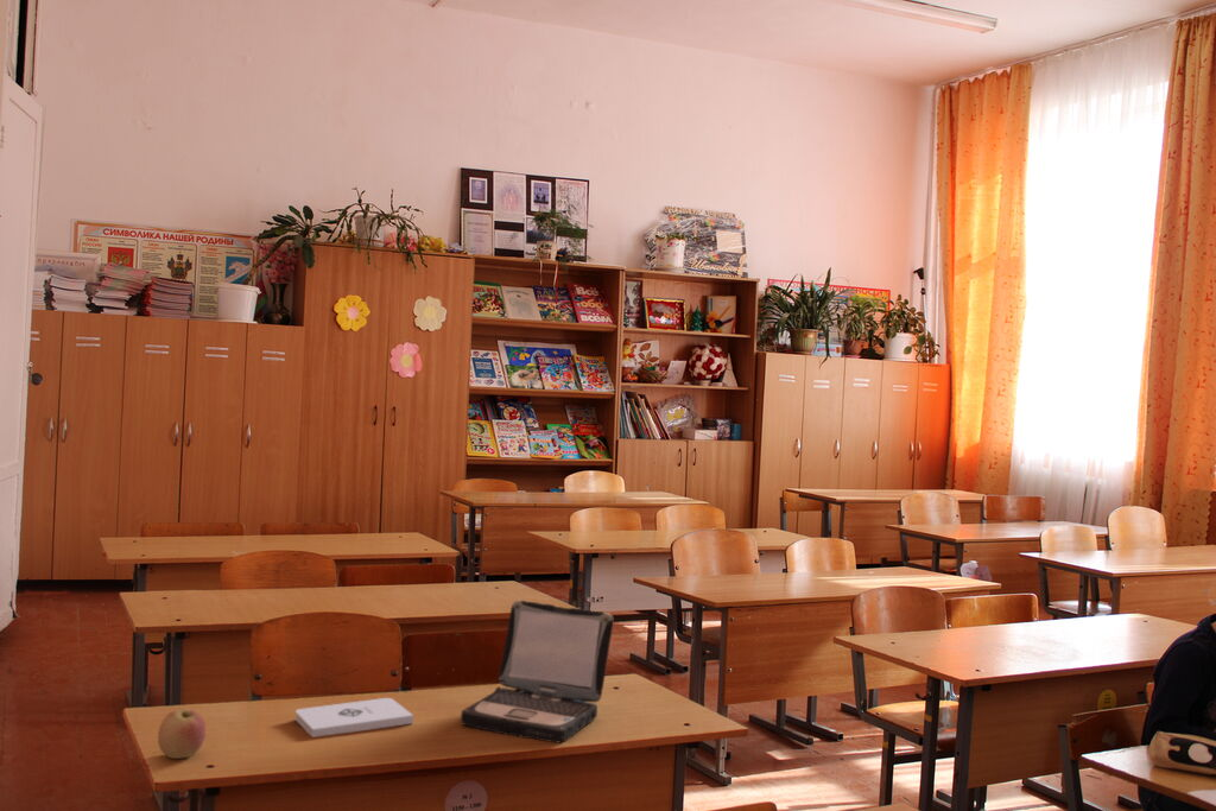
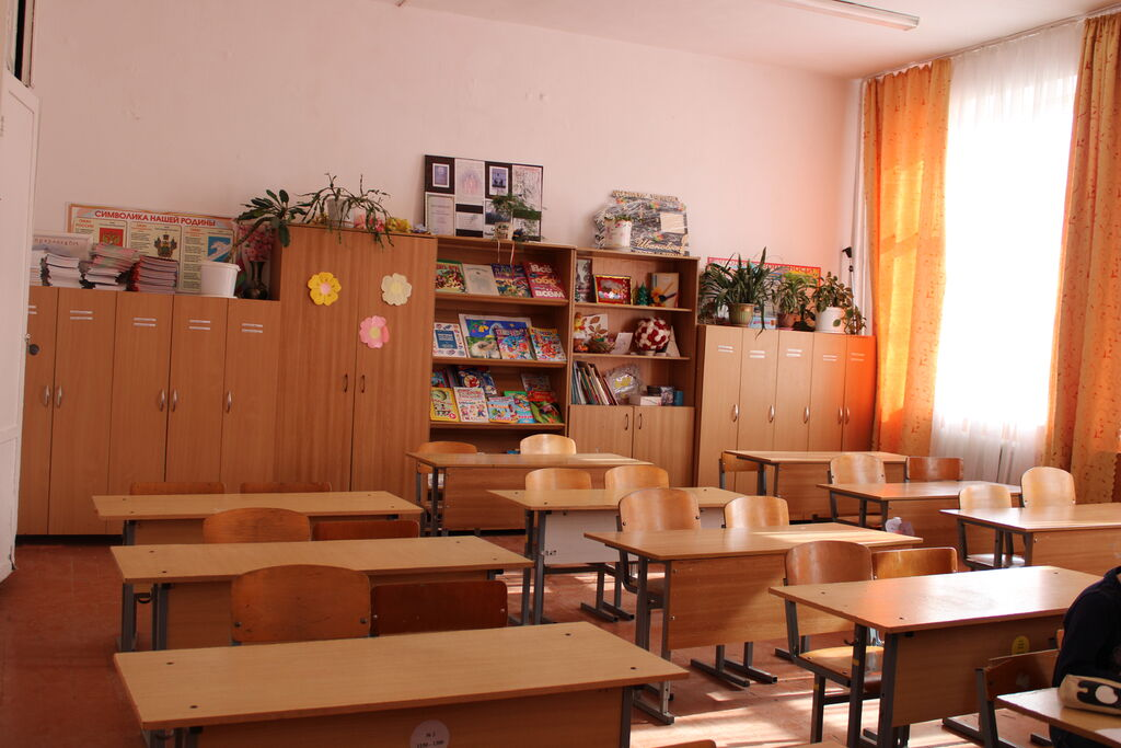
- apple [157,708,207,760]
- laptop [460,600,615,743]
- notepad [294,697,414,739]
